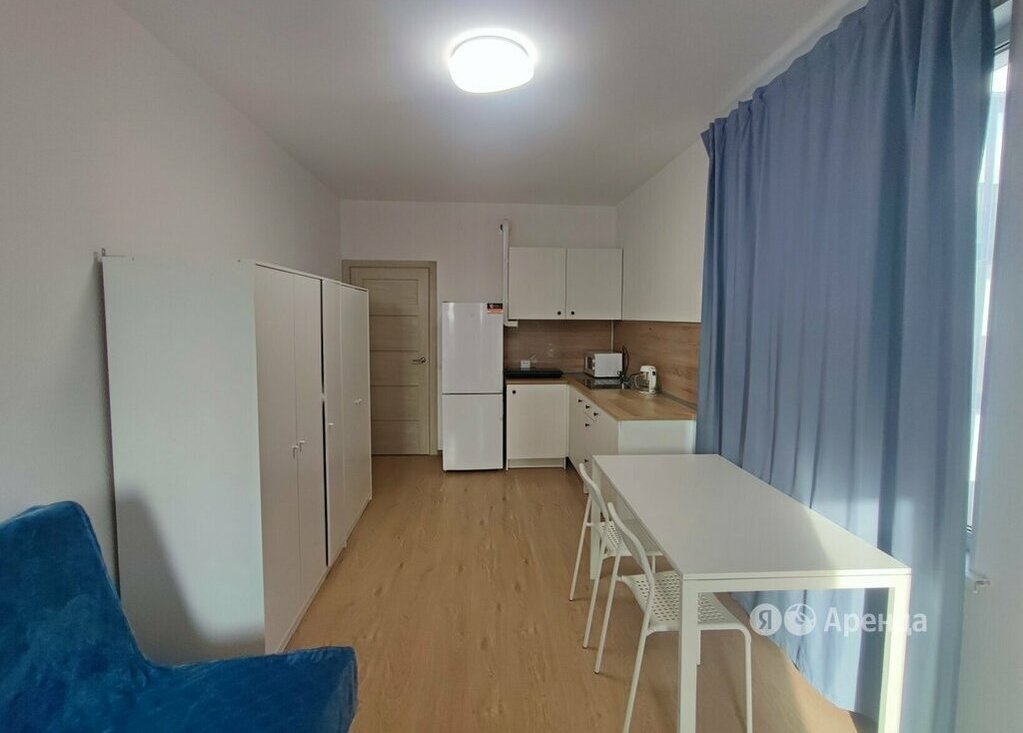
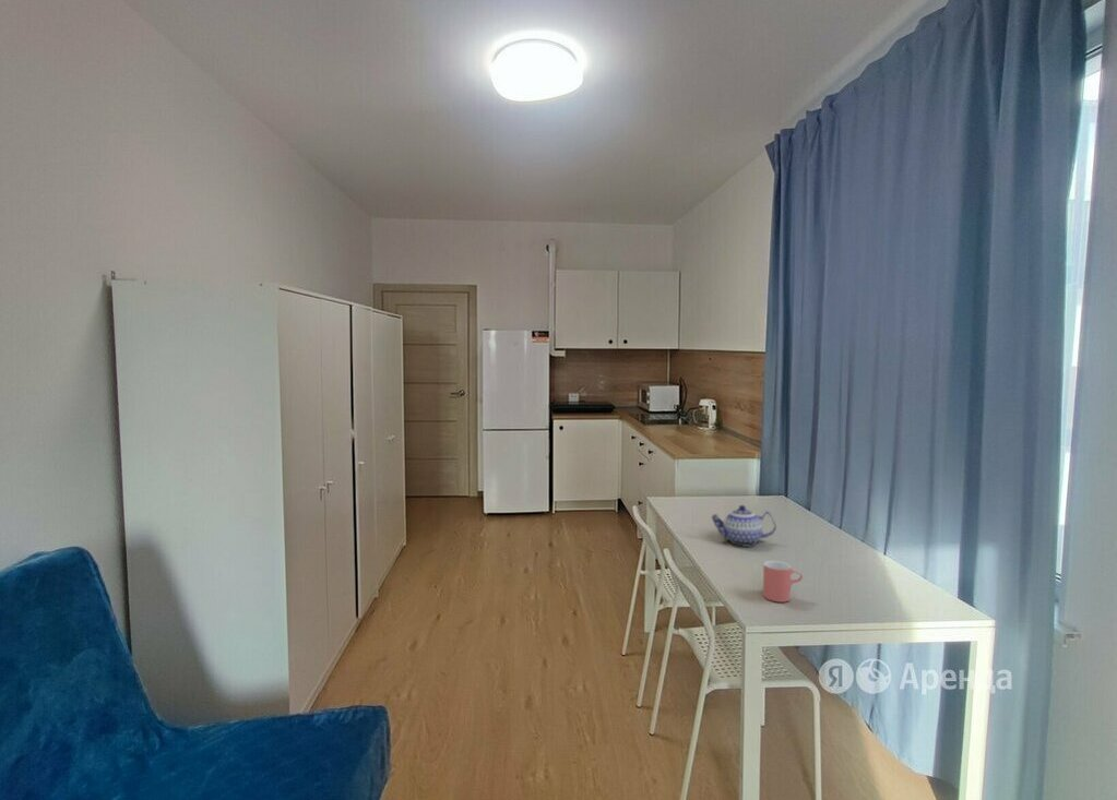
+ cup [762,560,804,604]
+ teapot [711,504,777,548]
